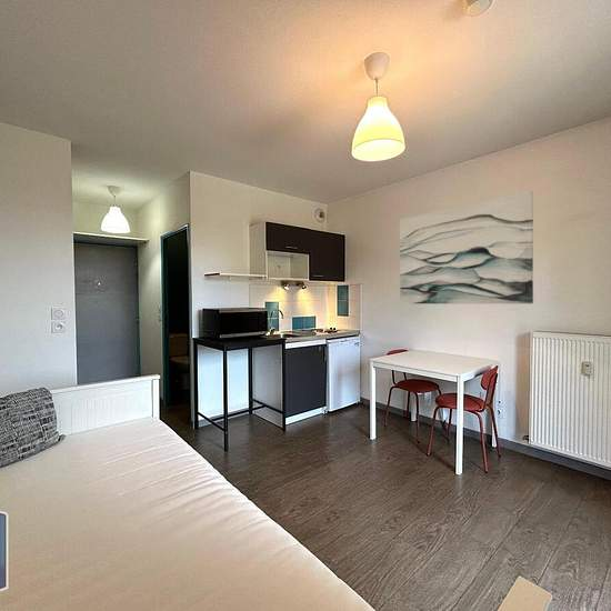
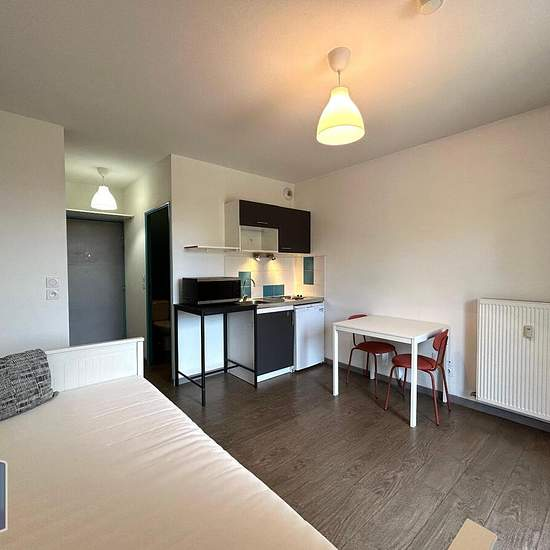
- wall art [399,190,534,304]
